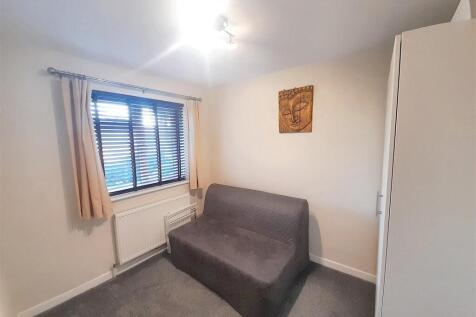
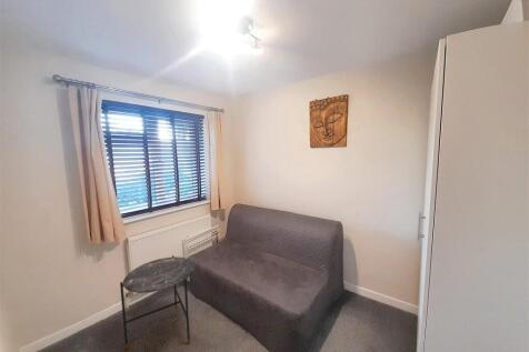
+ side table [119,254,196,350]
